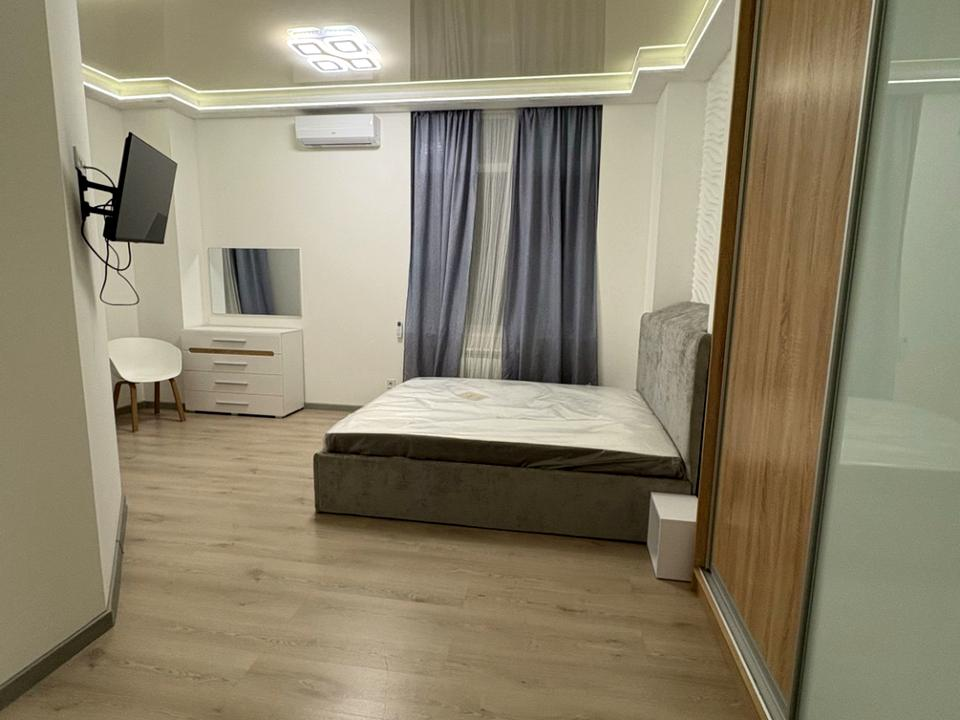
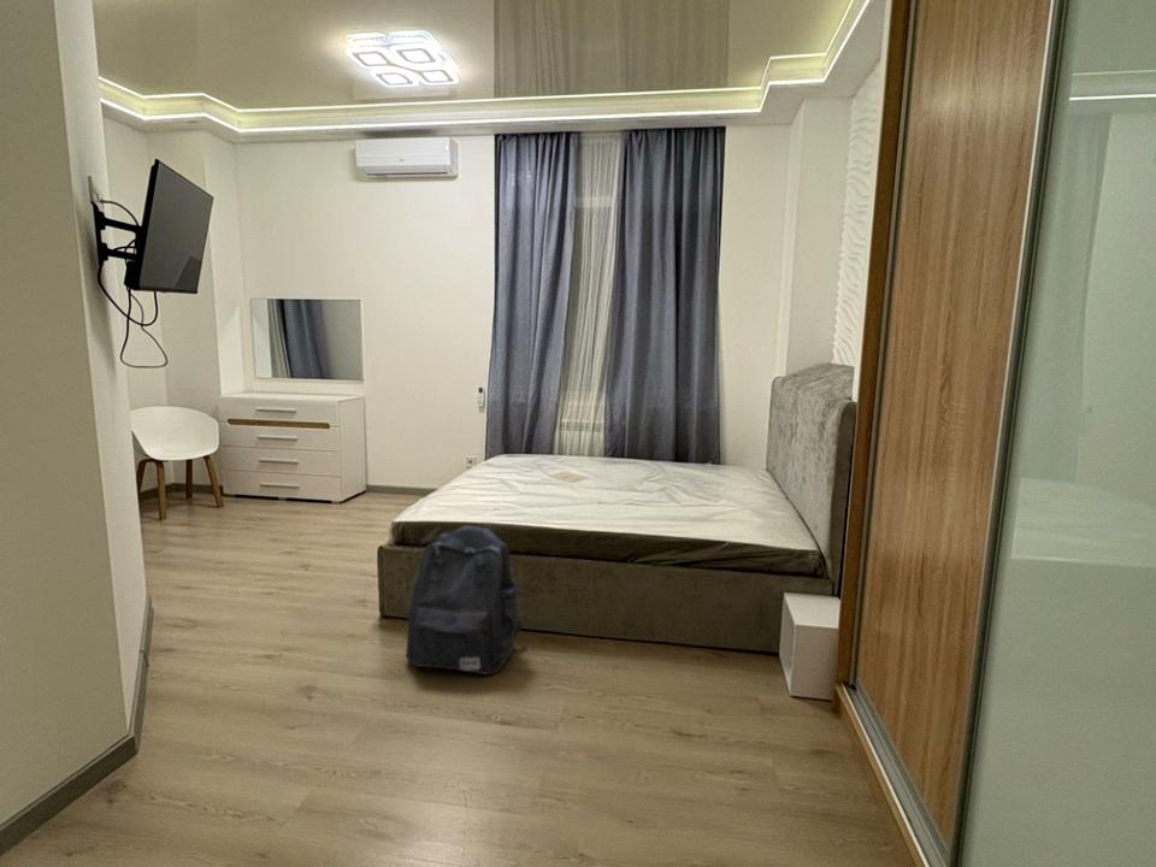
+ backpack [405,524,524,676]
